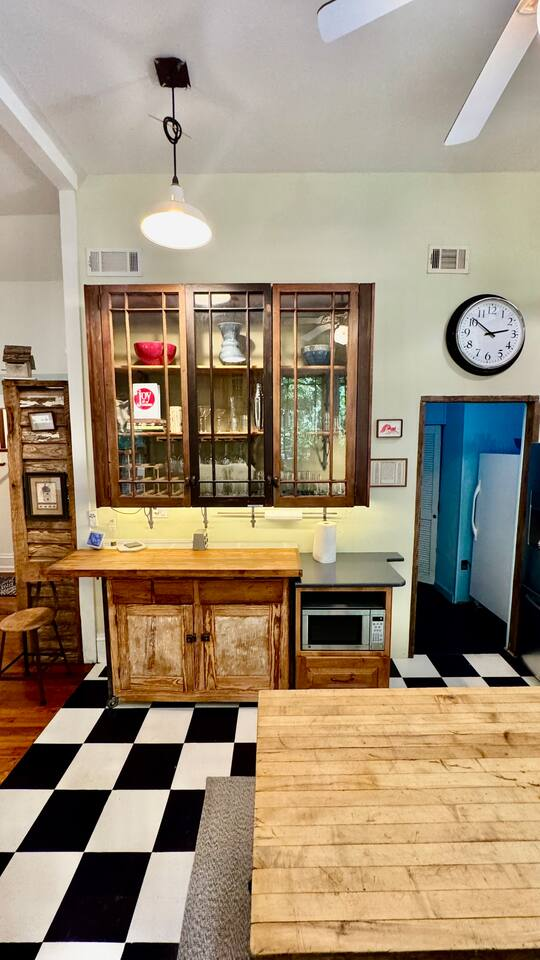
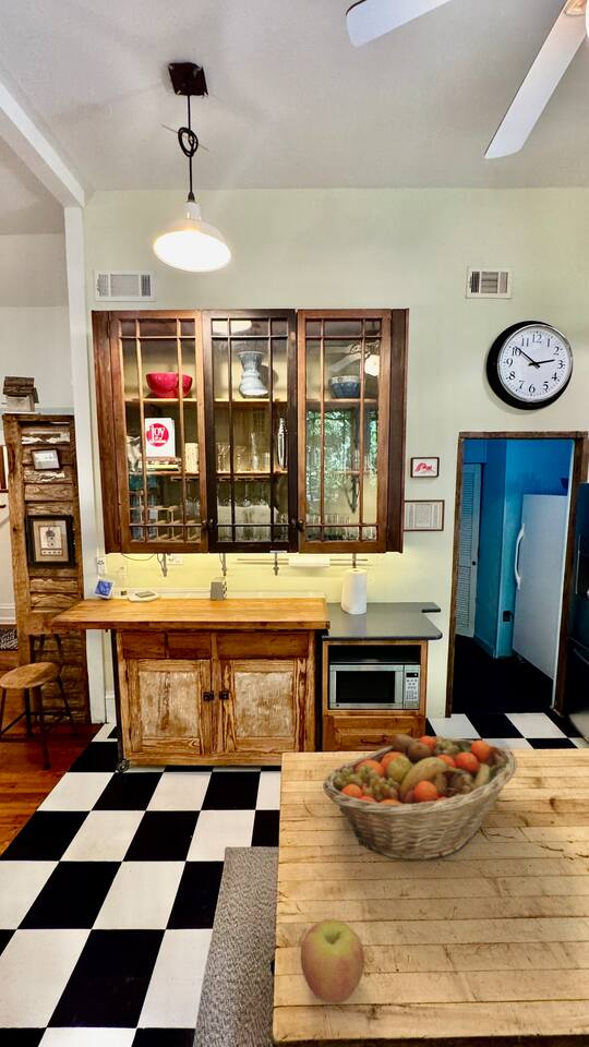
+ fruit basket [322,733,518,861]
+ apple [300,918,365,1004]
